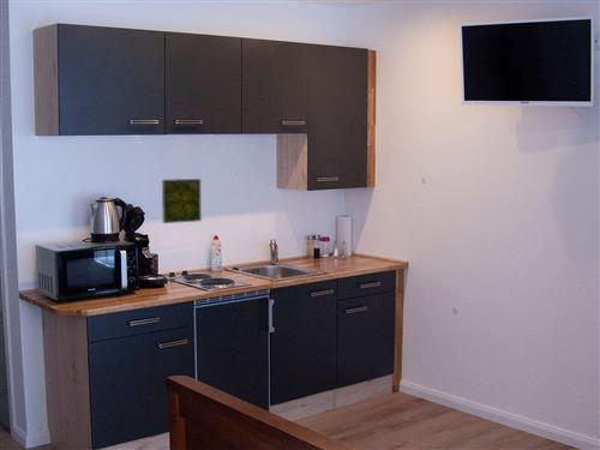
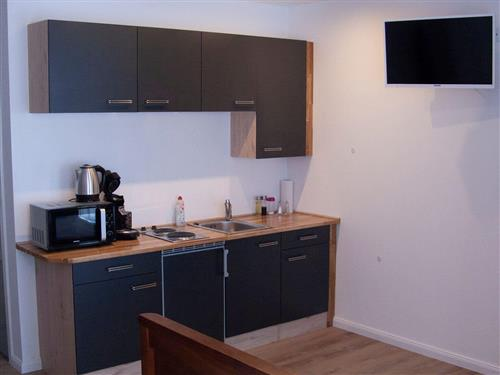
- decorative tile [161,178,203,224]
